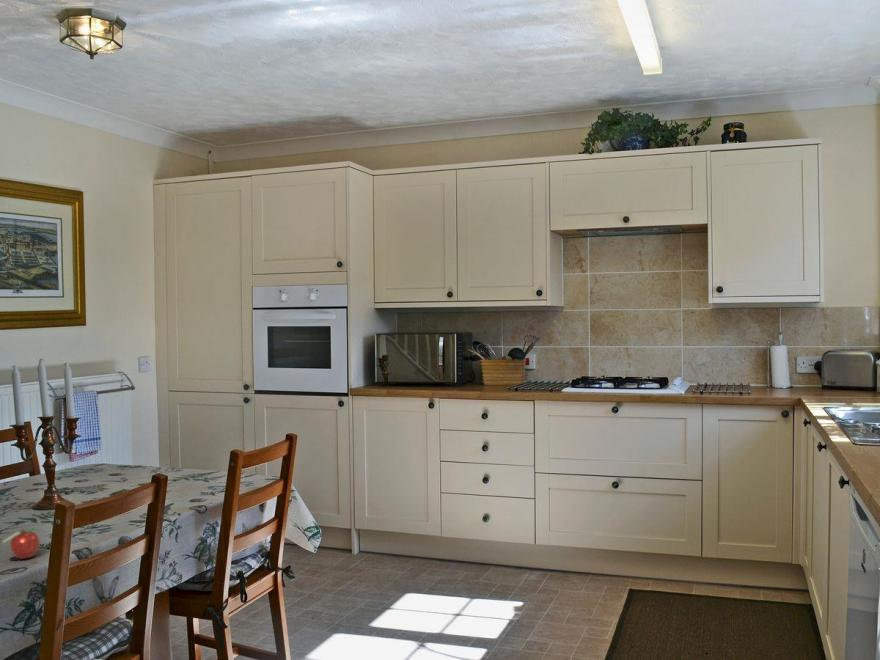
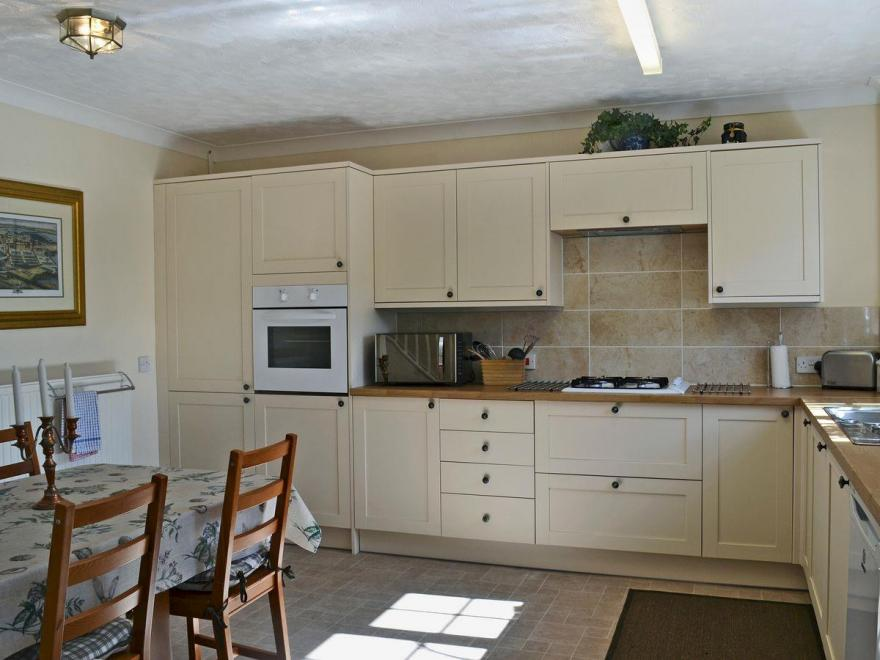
- apple [1,527,41,560]
